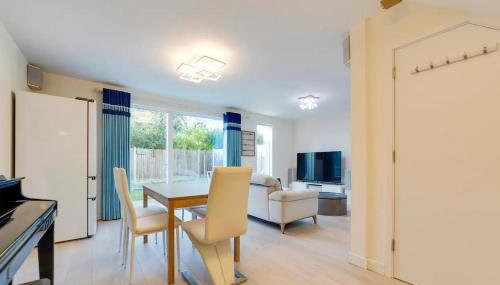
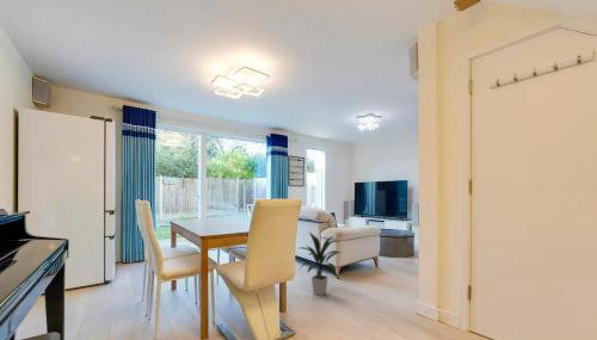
+ indoor plant [298,230,341,297]
